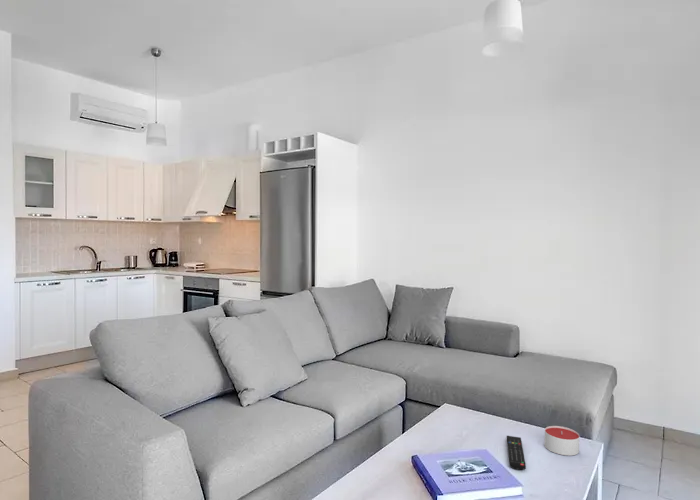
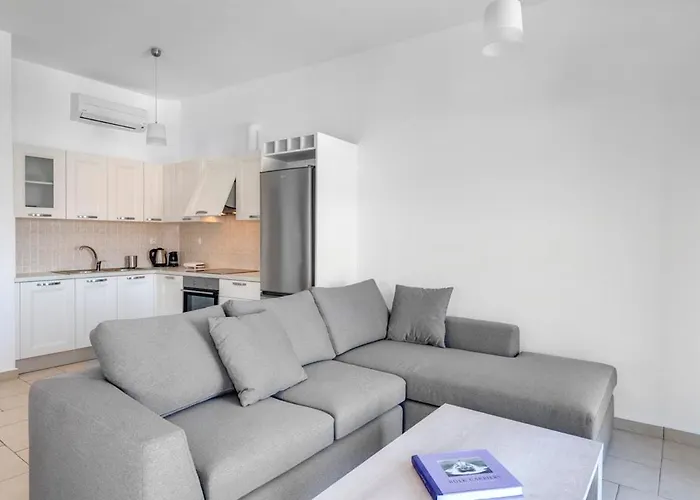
- remote control [506,435,527,471]
- candle [543,425,580,457]
